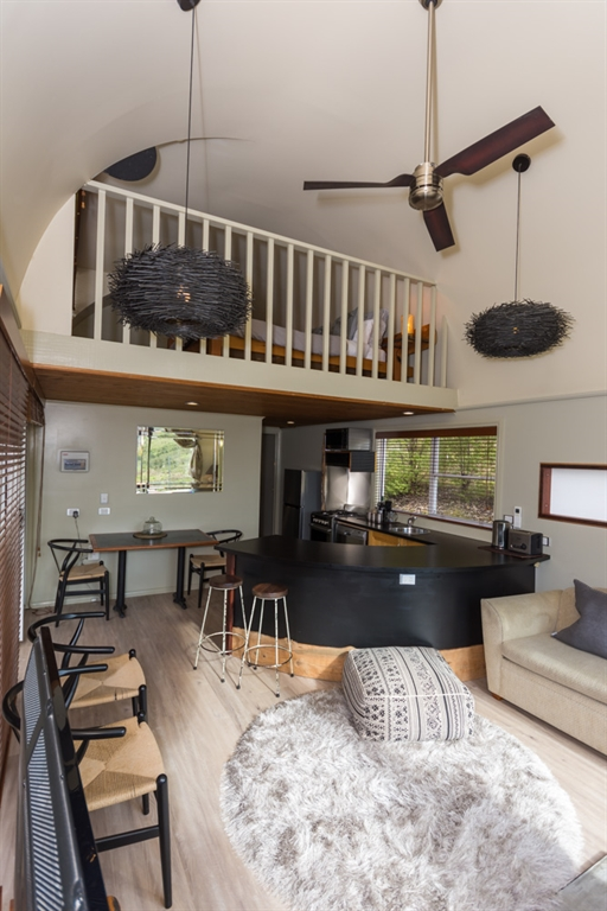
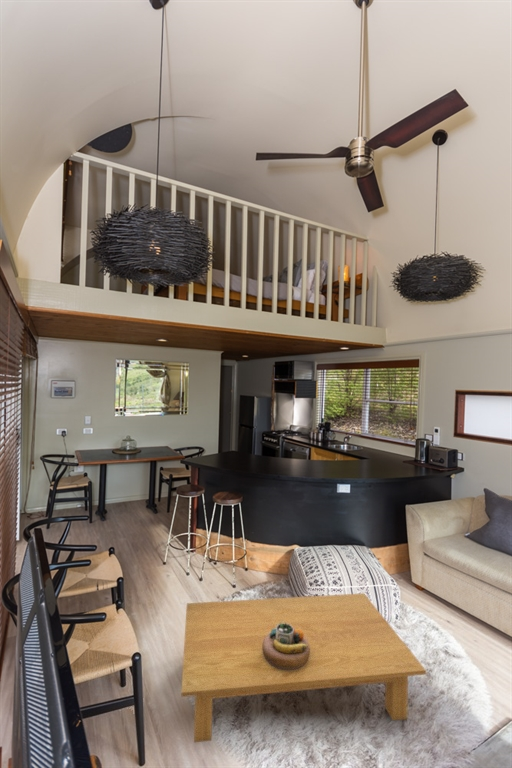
+ decorative bowl [262,622,310,670]
+ coffee table [180,592,427,743]
